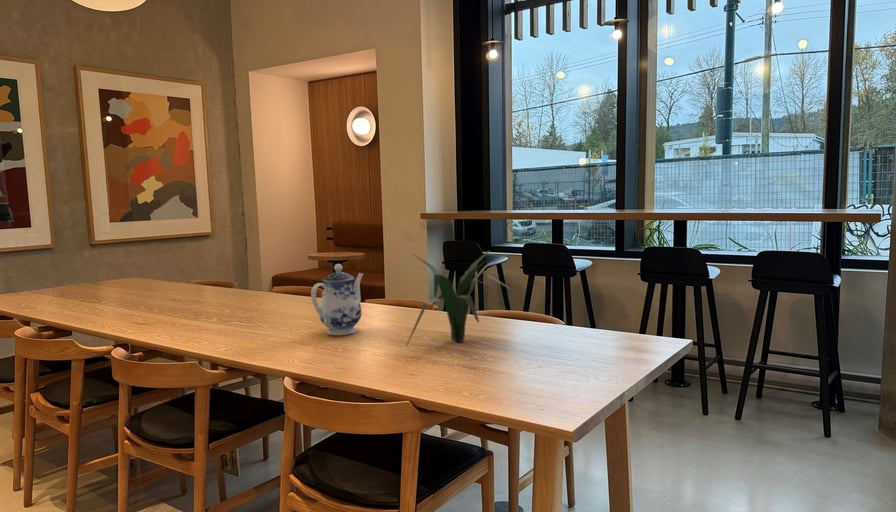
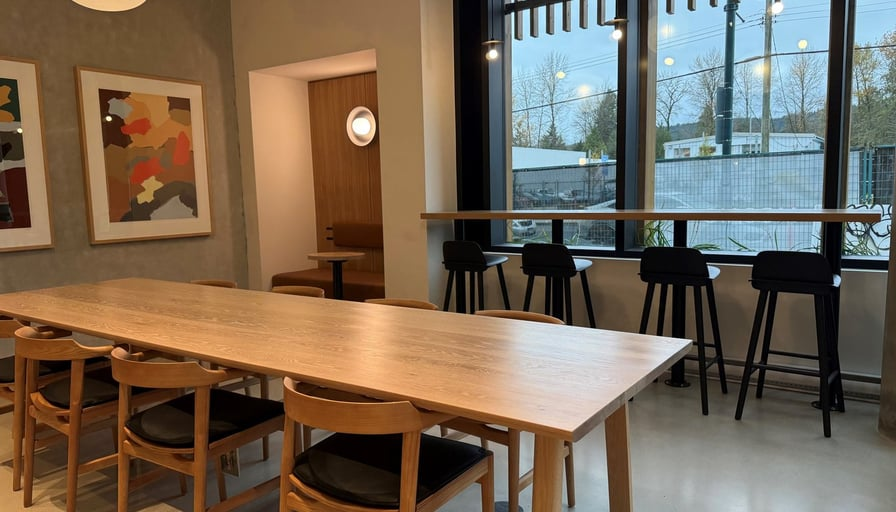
- plant [401,249,511,347]
- teapot [310,263,364,336]
